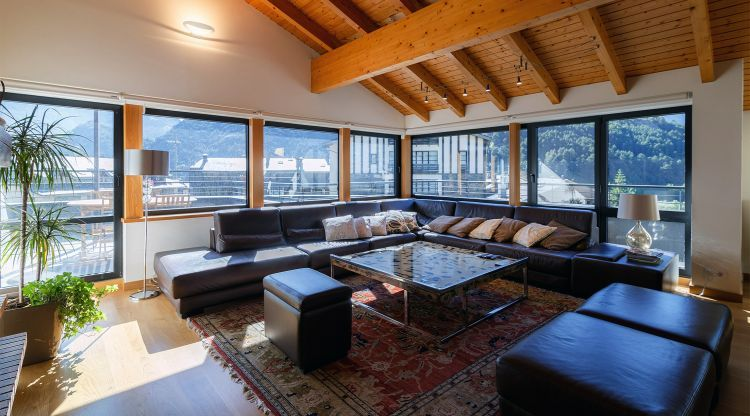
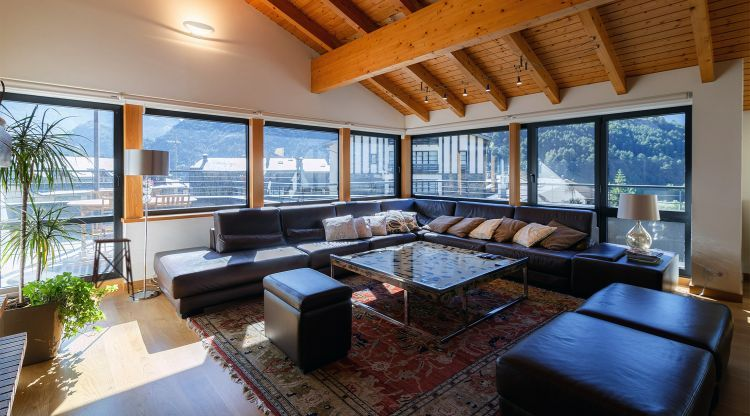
+ side table [91,237,136,302]
